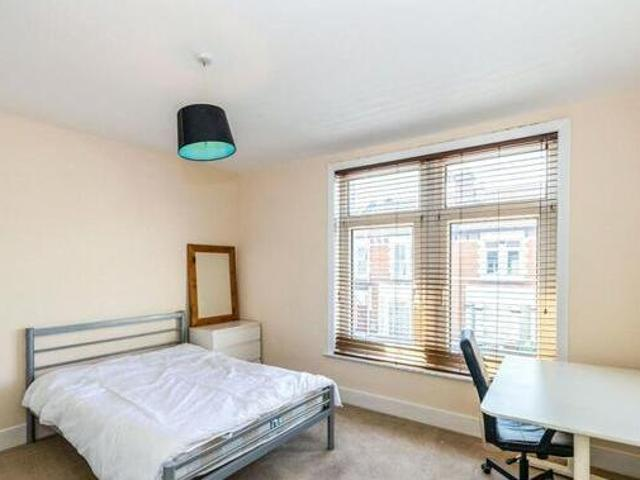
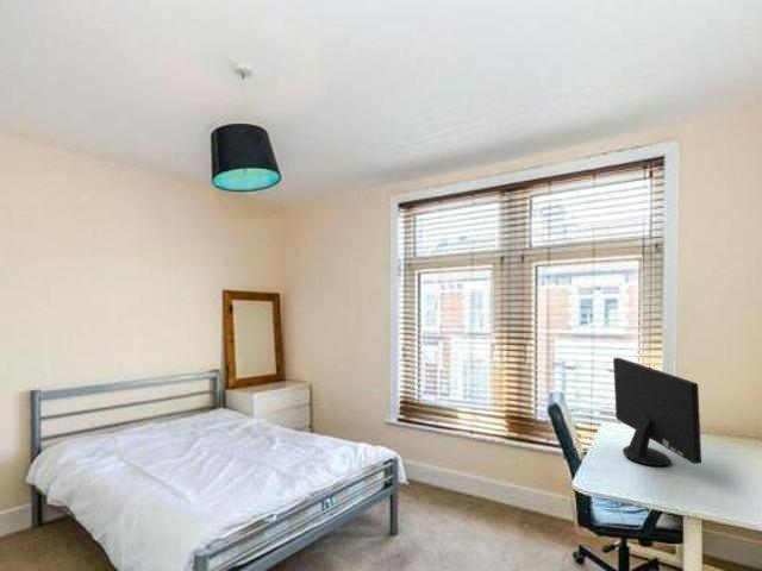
+ computer monitor [612,357,702,468]
